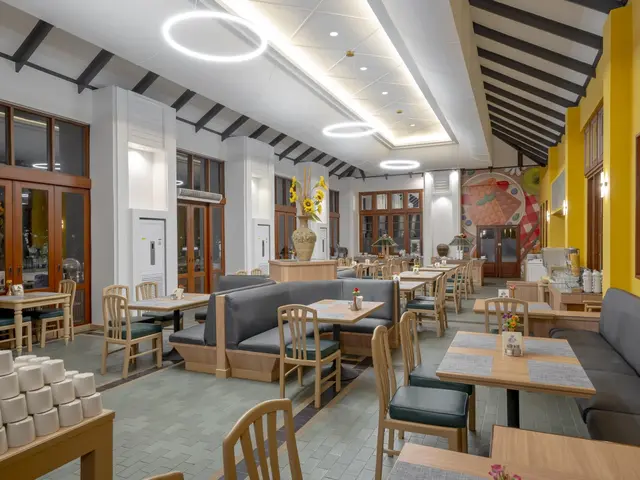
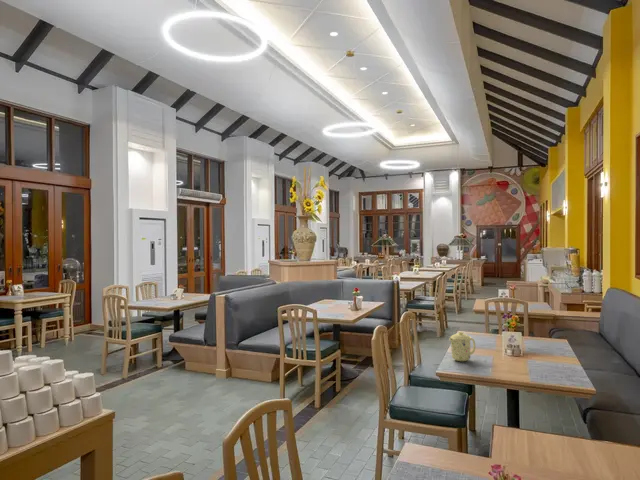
+ mug [448,331,476,362]
